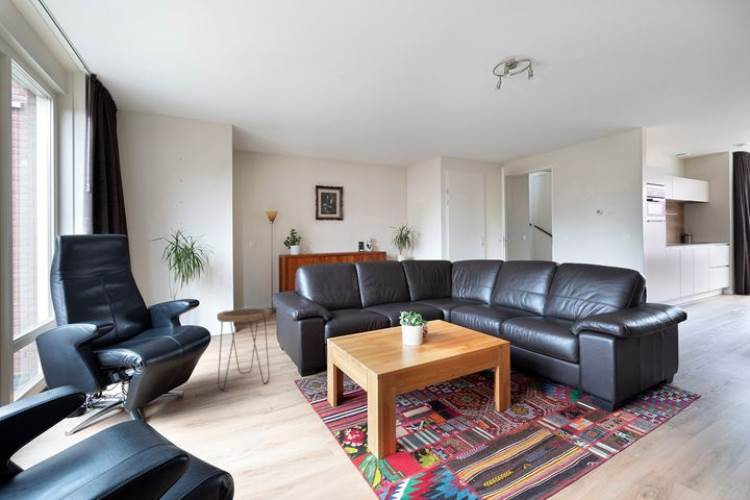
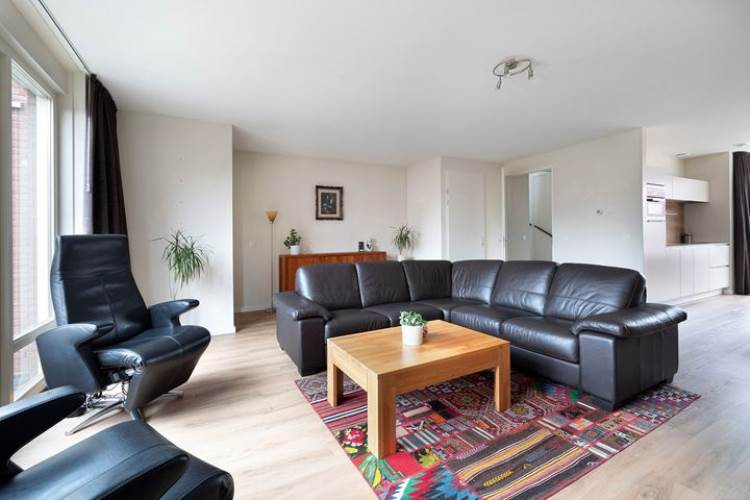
- side table [216,307,271,391]
